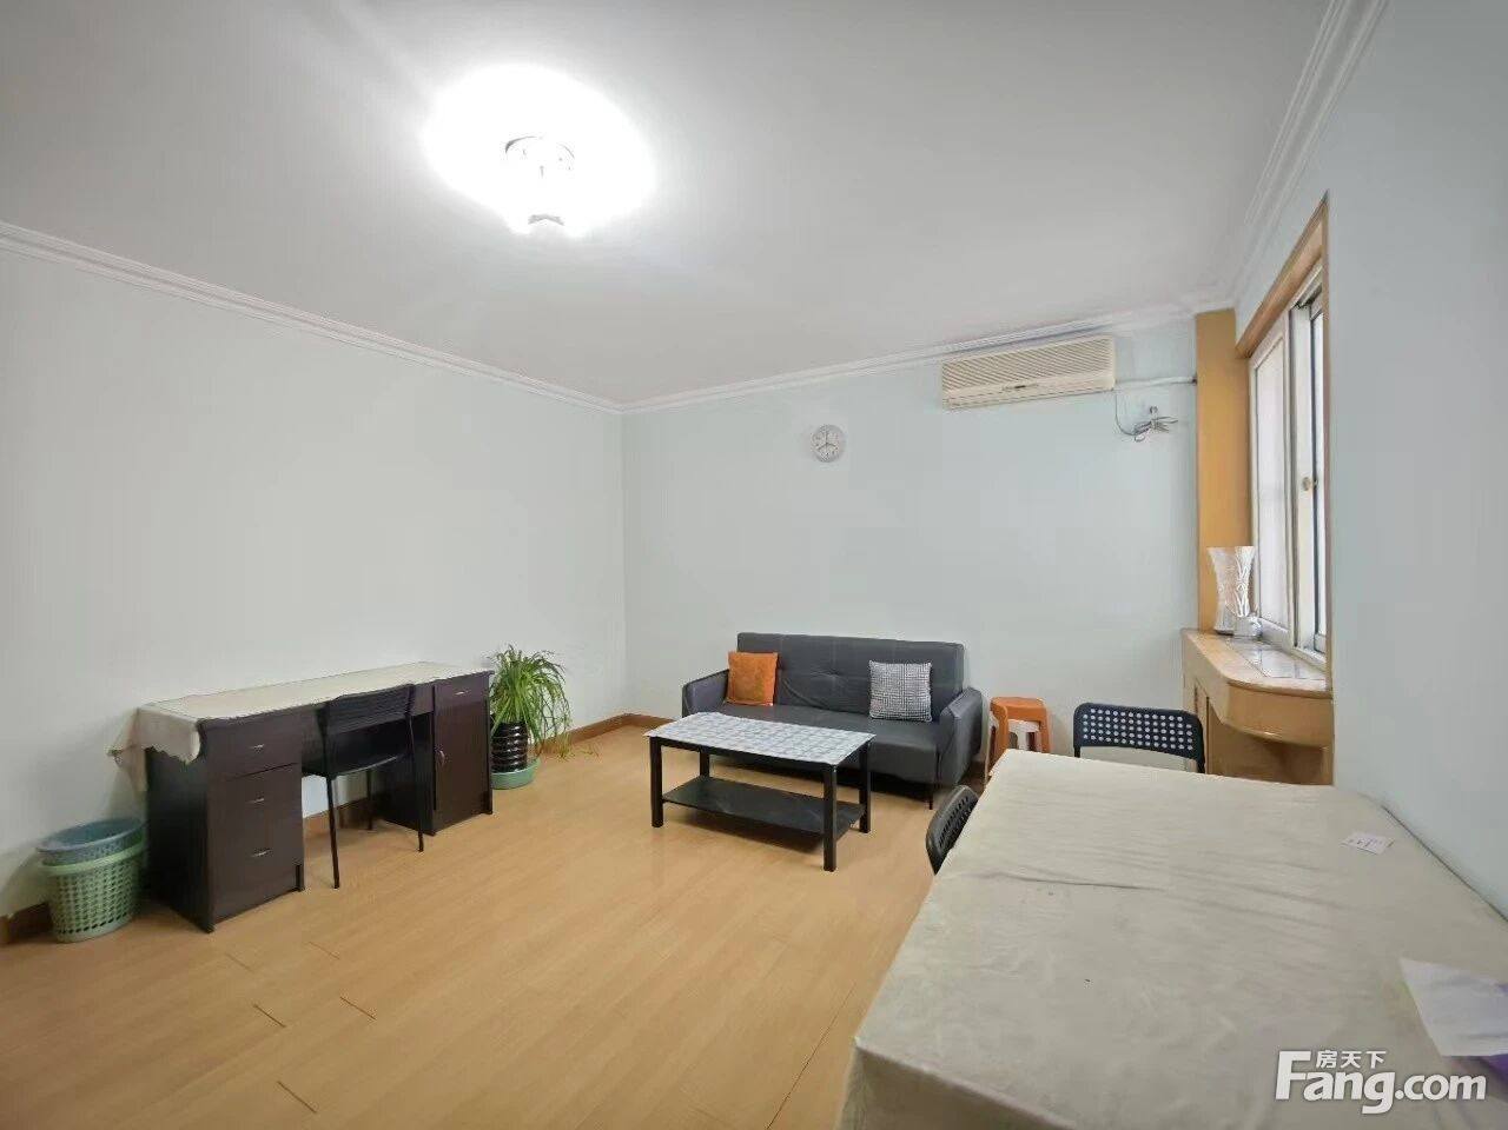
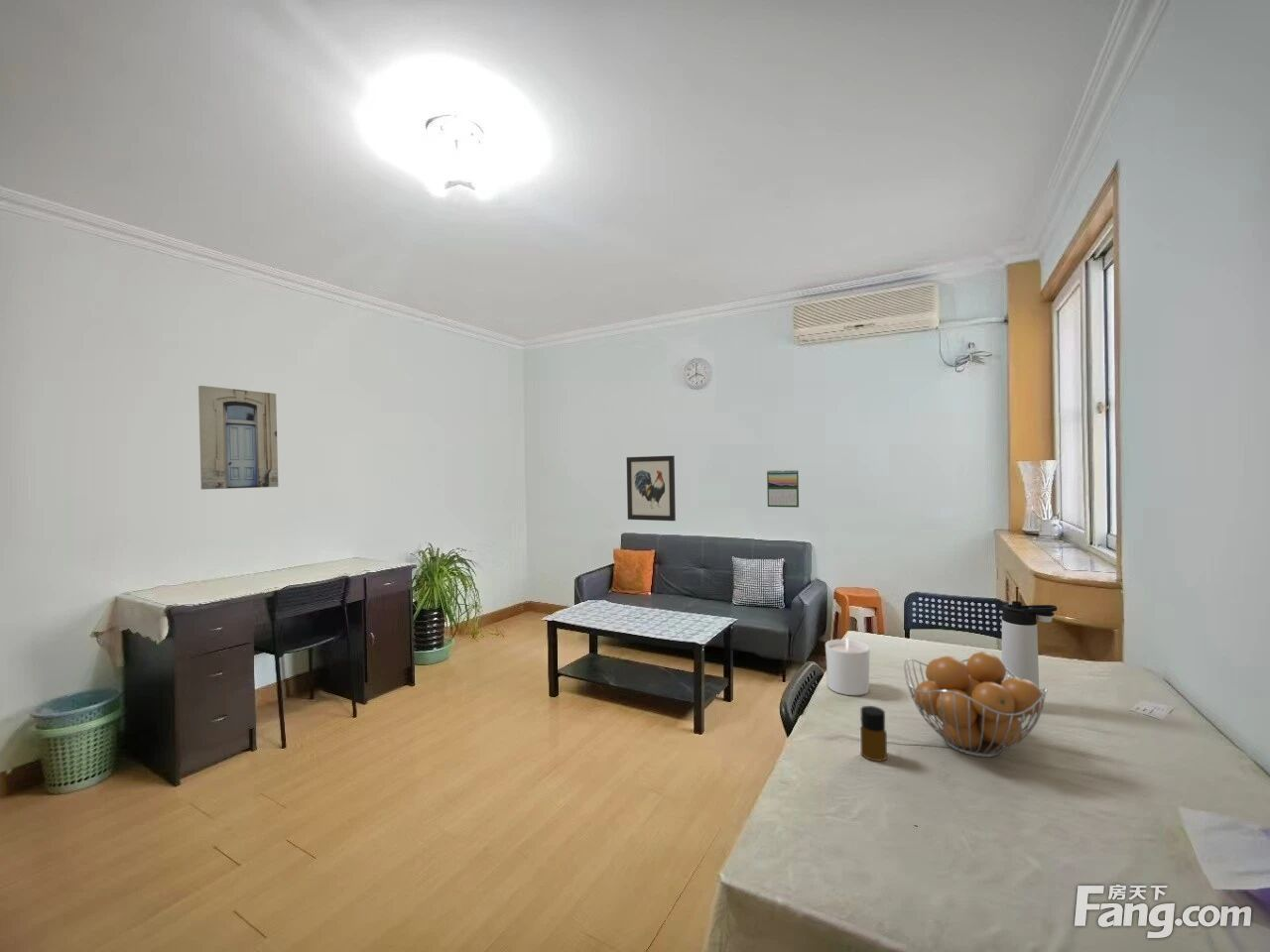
+ bottle [859,705,888,763]
+ calendar [766,469,800,509]
+ fruit basket [903,651,1048,759]
+ thermos bottle [1001,600,1059,689]
+ candle [825,636,870,696]
+ wall art [626,455,677,522]
+ wall art [197,385,279,490]
